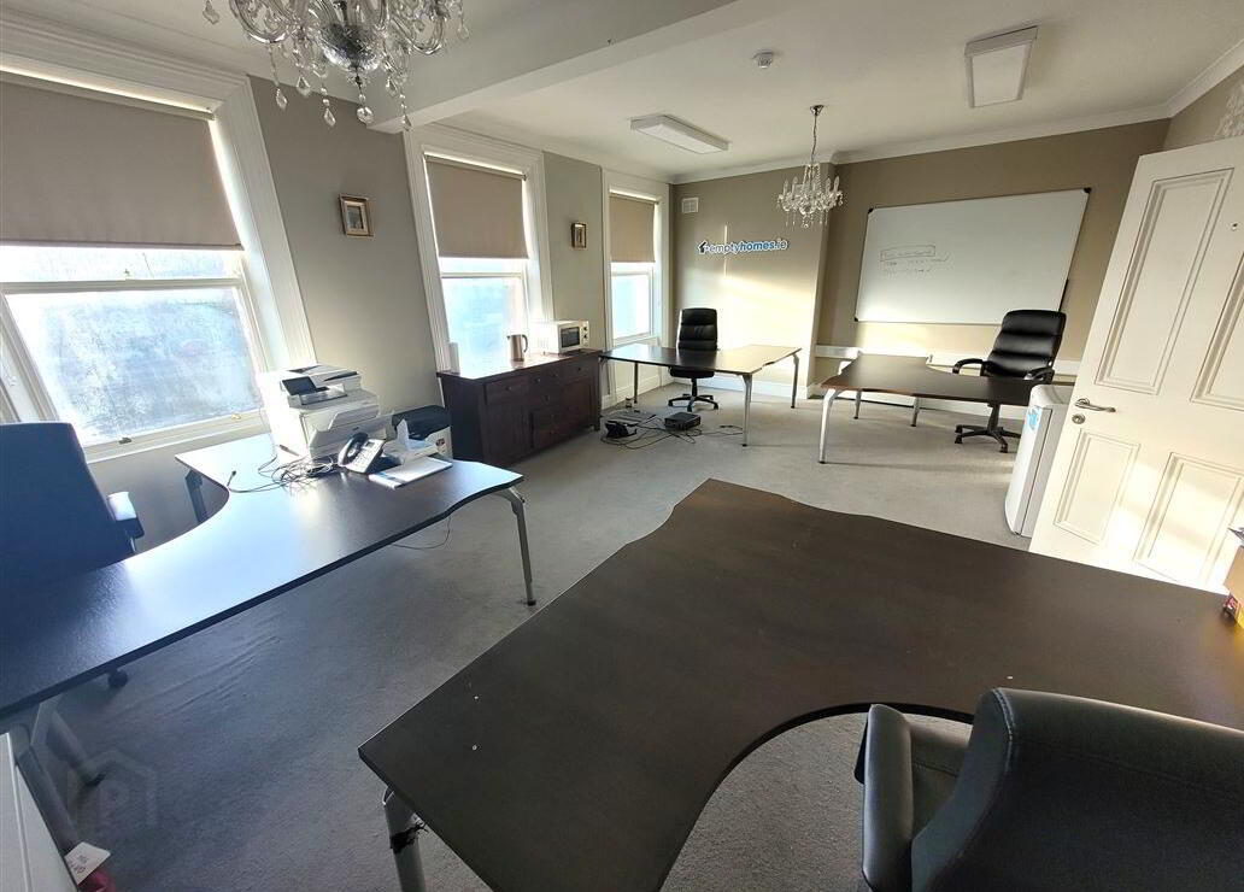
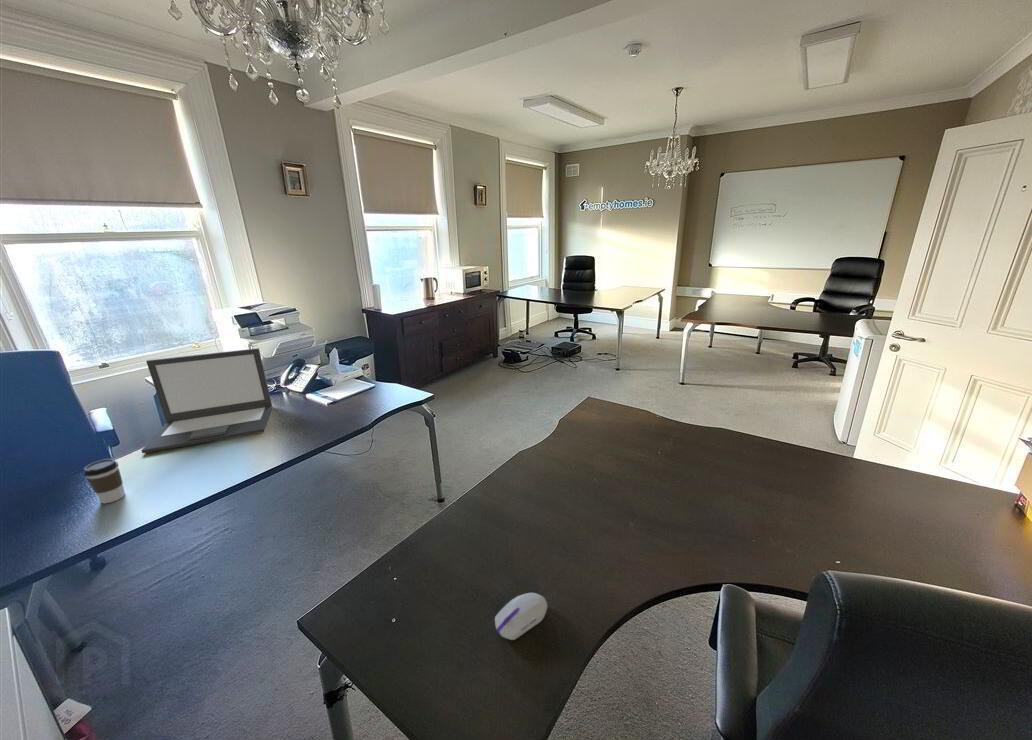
+ coffee cup [83,458,126,504]
+ laptop [140,347,273,454]
+ computer mouse [494,592,548,641]
